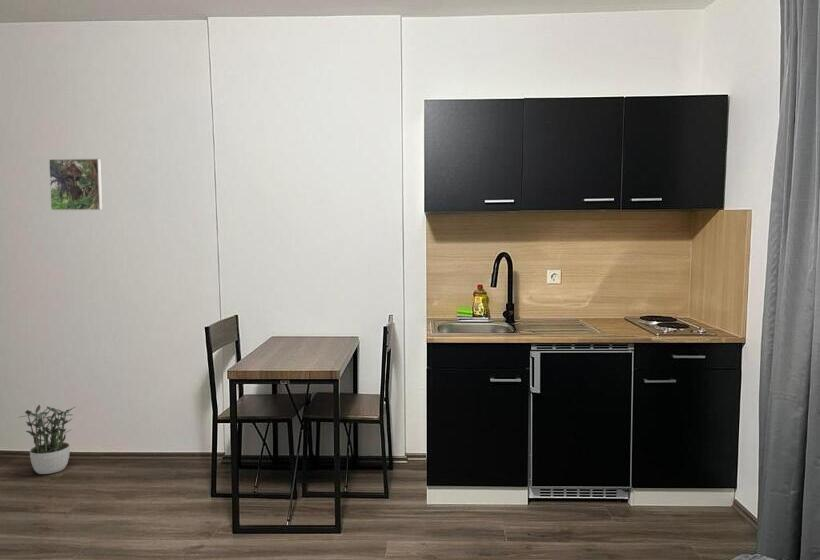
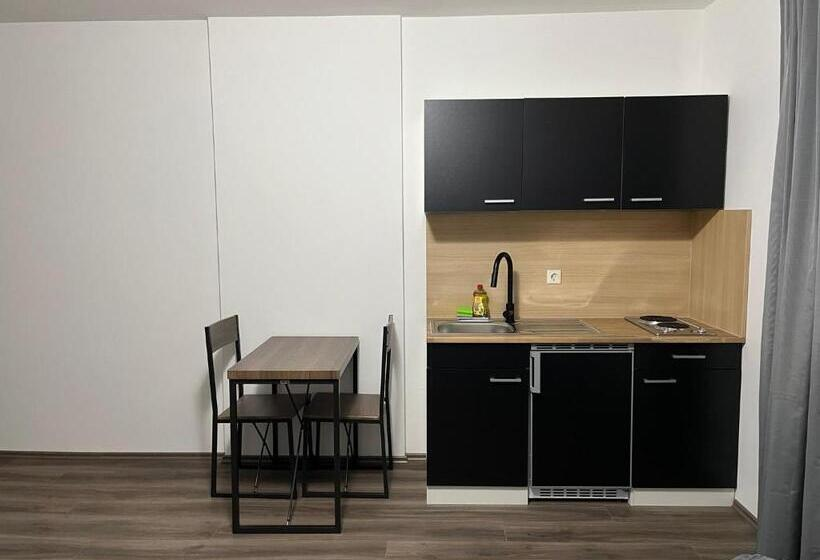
- potted plant [17,404,76,475]
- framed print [48,158,104,211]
